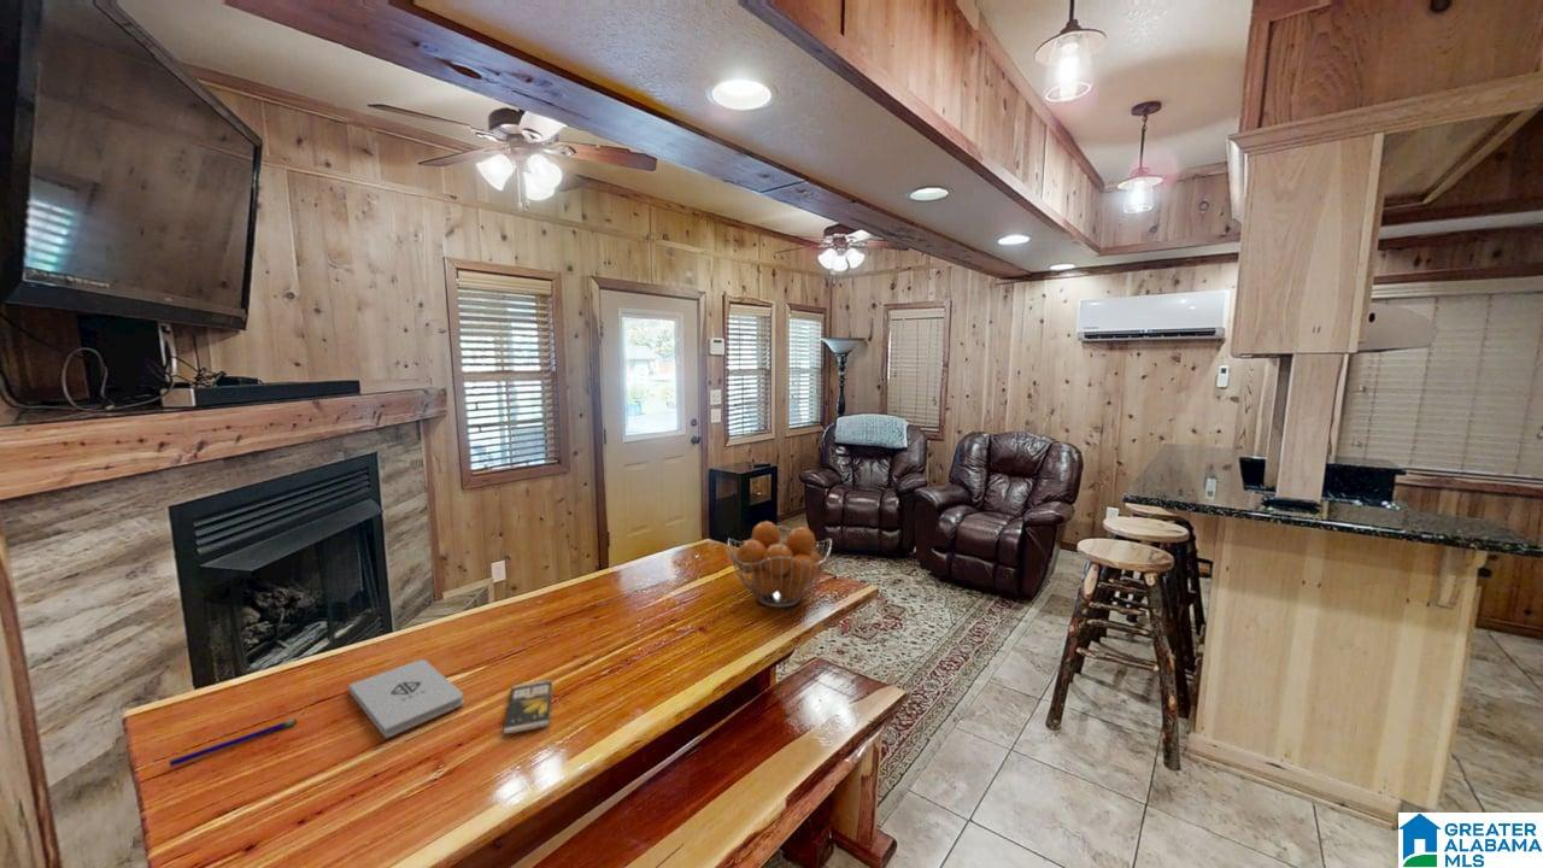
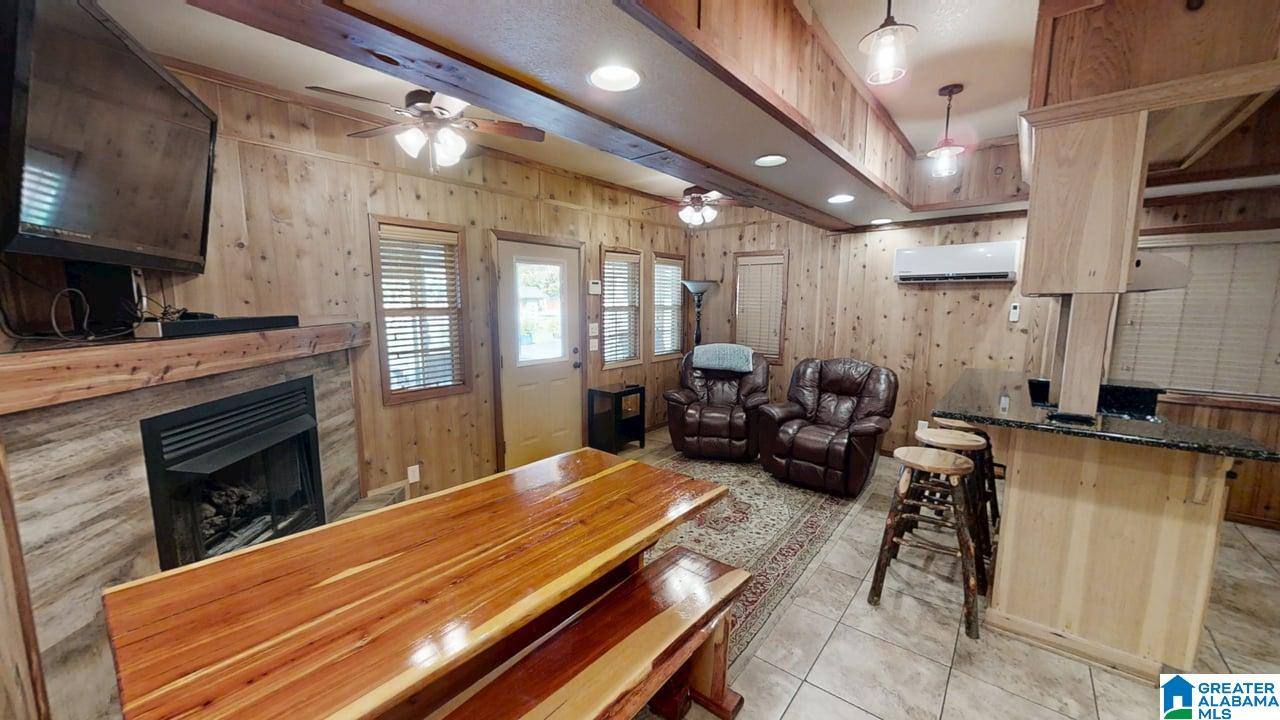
- pen [169,717,298,768]
- smartphone [503,679,553,734]
- fruit basket [727,520,833,609]
- notepad [347,658,465,739]
